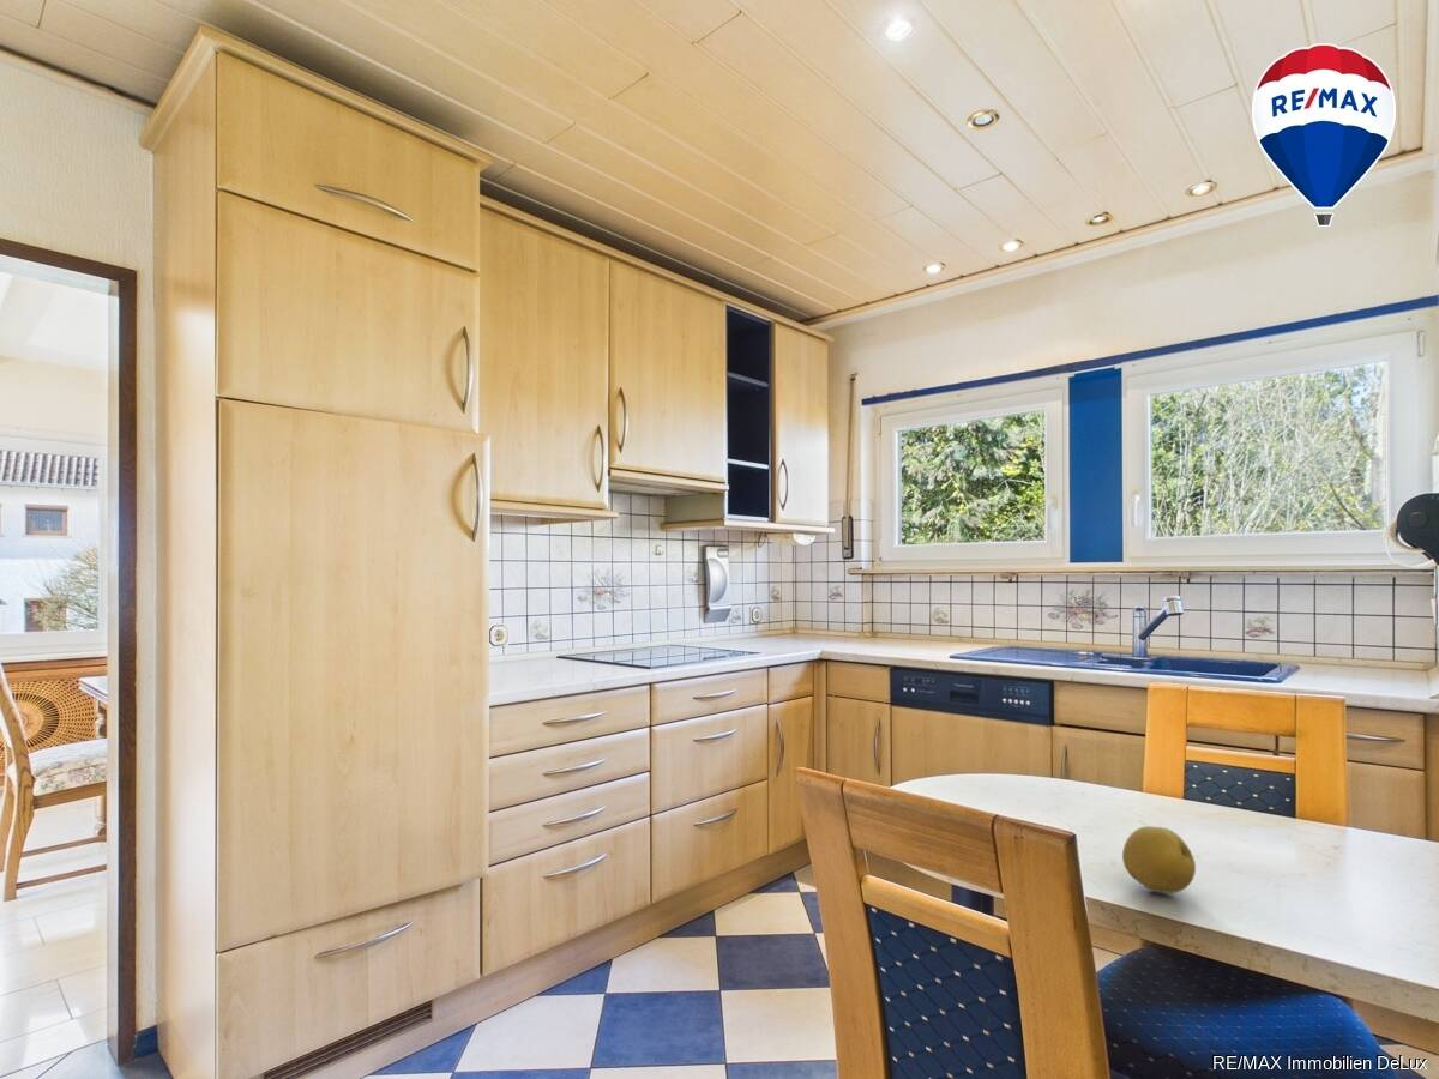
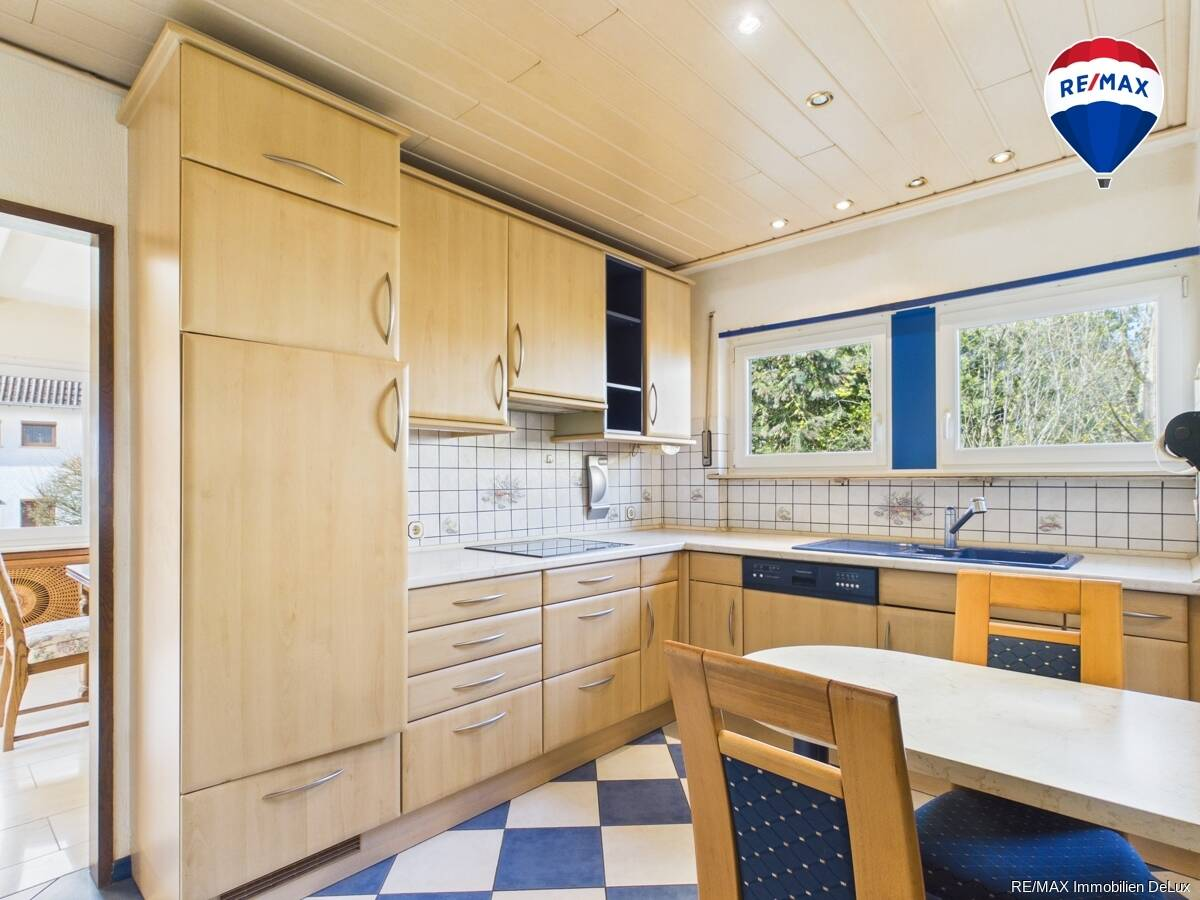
- fruit [1121,825,1197,894]
